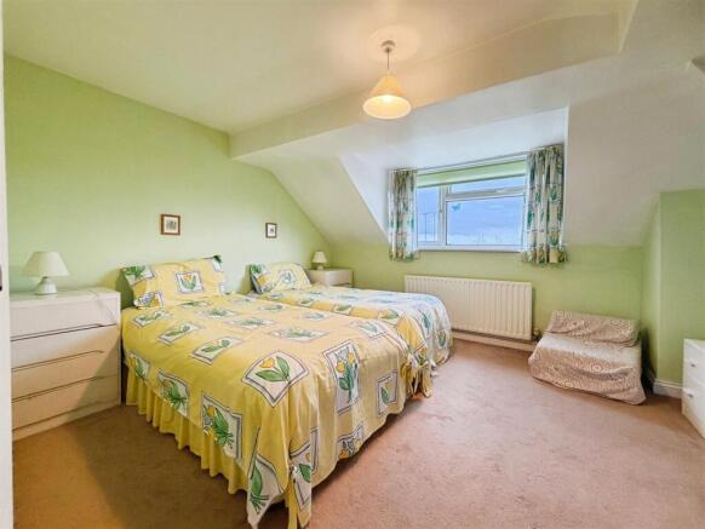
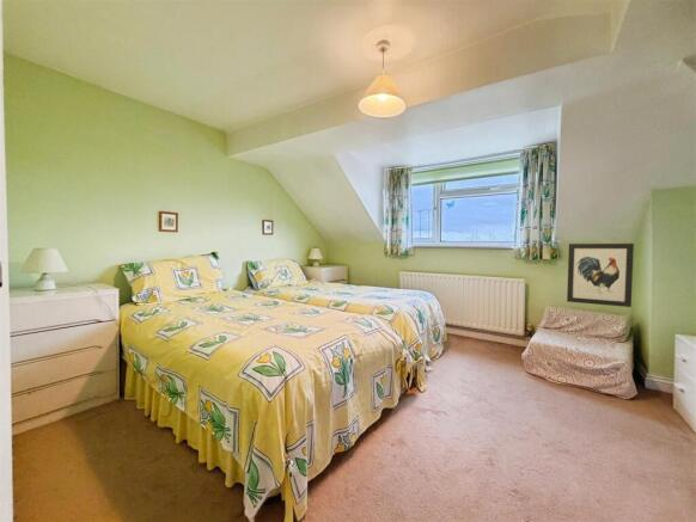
+ wall art [566,242,635,308]
